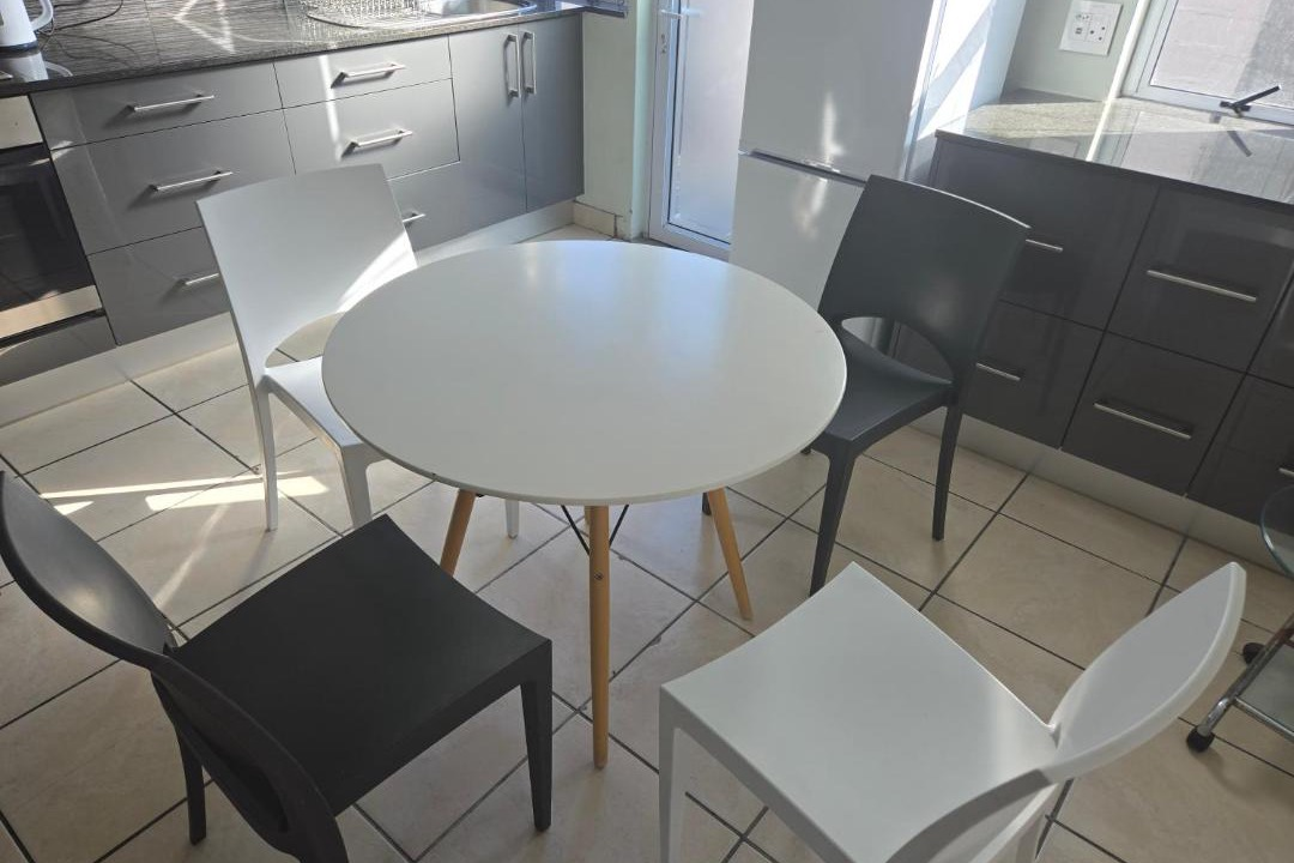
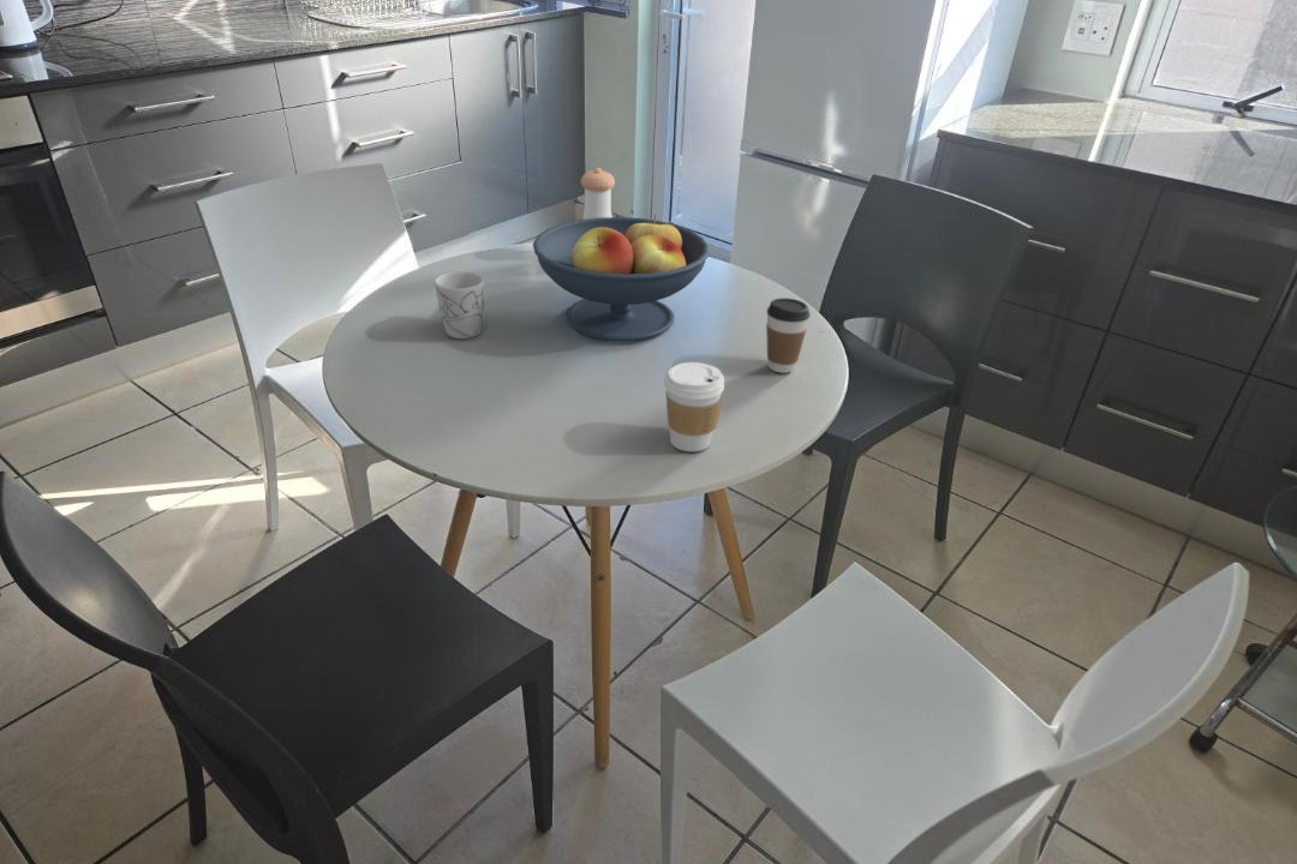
+ fruit bowl [532,214,711,342]
+ coffee cup [663,361,725,454]
+ pepper shaker [580,167,616,220]
+ mug [434,270,485,340]
+ coffee cup [765,296,812,374]
